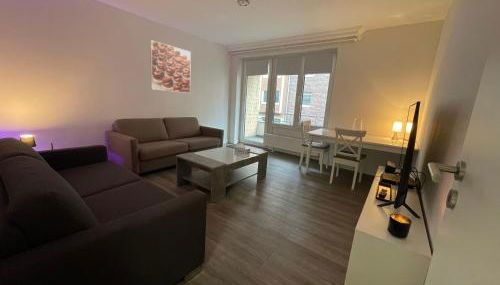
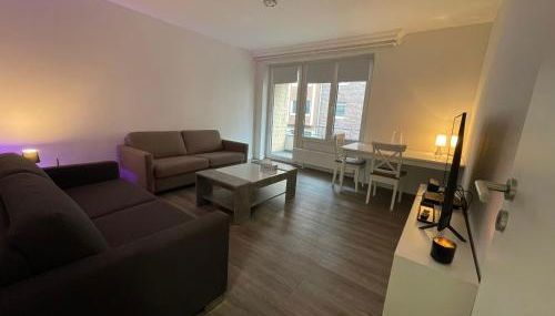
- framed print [149,39,192,94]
